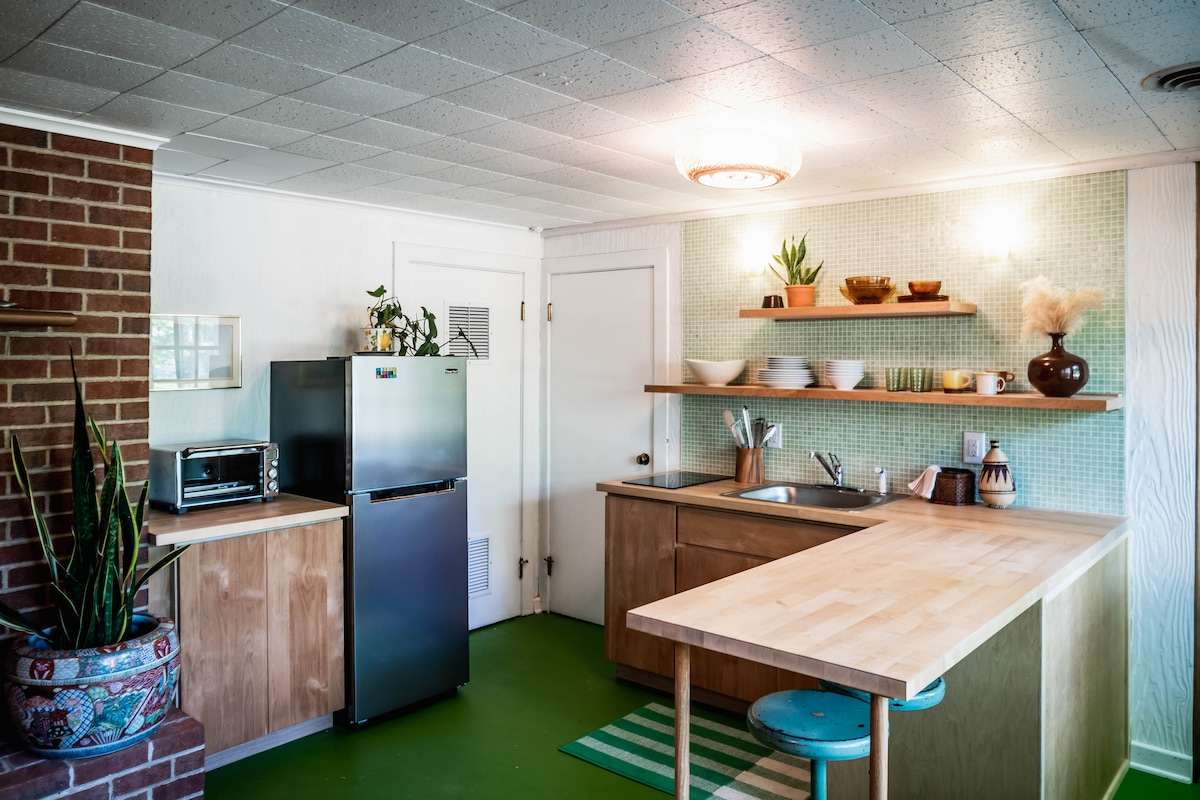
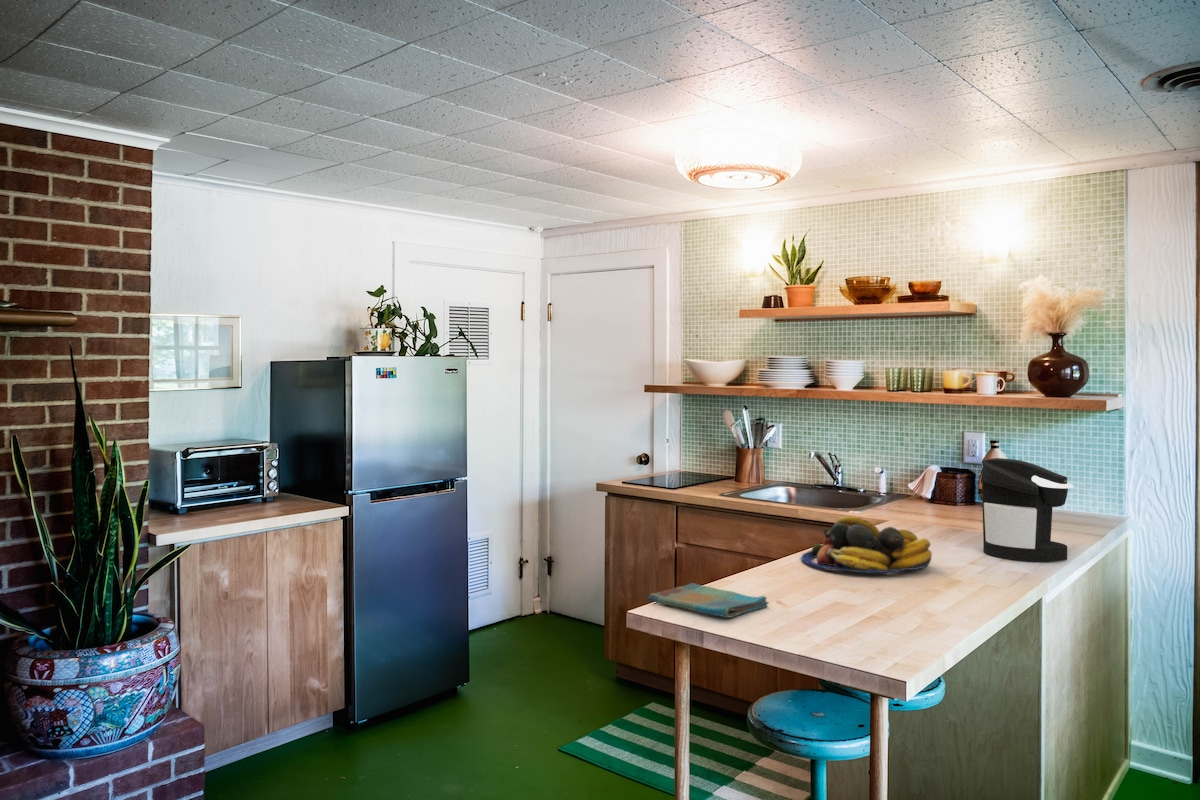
+ dish towel [647,582,770,619]
+ fruit bowl [800,516,933,575]
+ coffee maker [981,457,1075,562]
